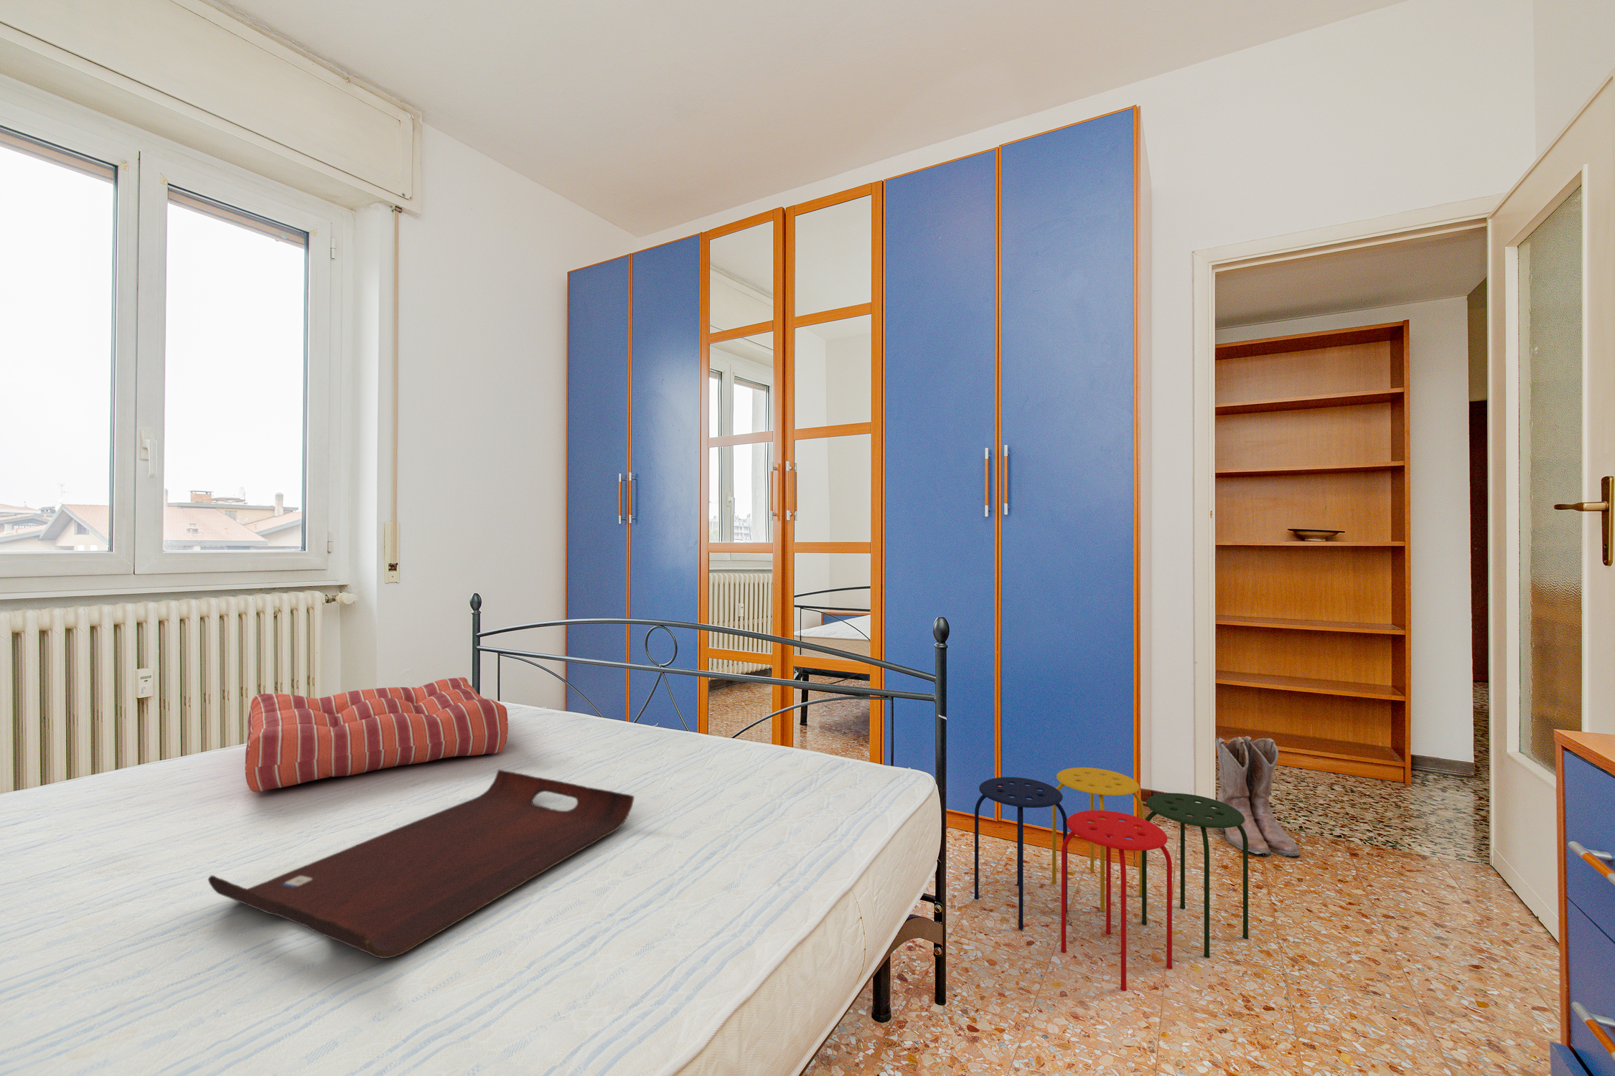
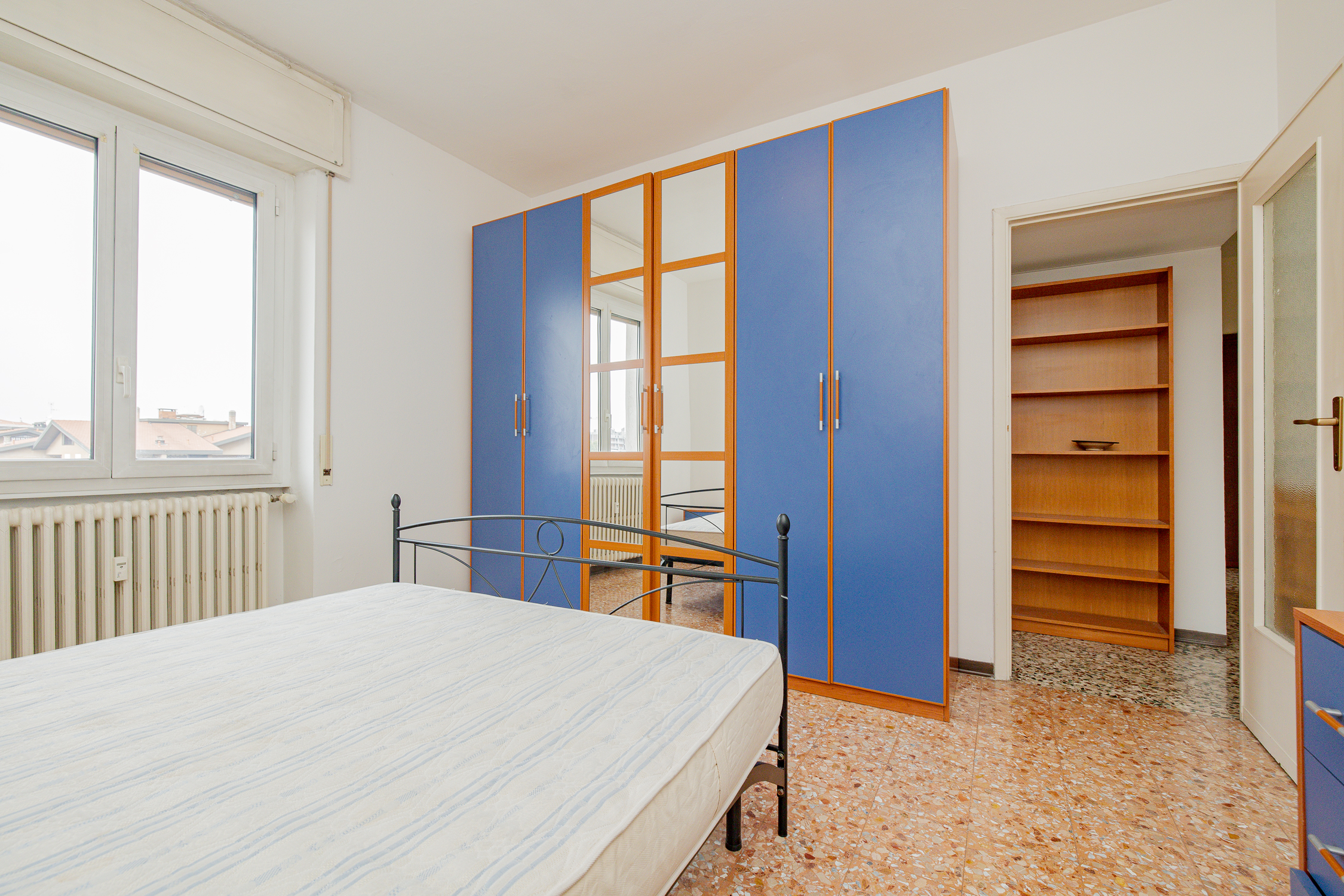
- stool [973,767,1249,992]
- boots [1215,735,1300,857]
- seat cushion [245,676,509,793]
- serving tray [208,769,634,960]
